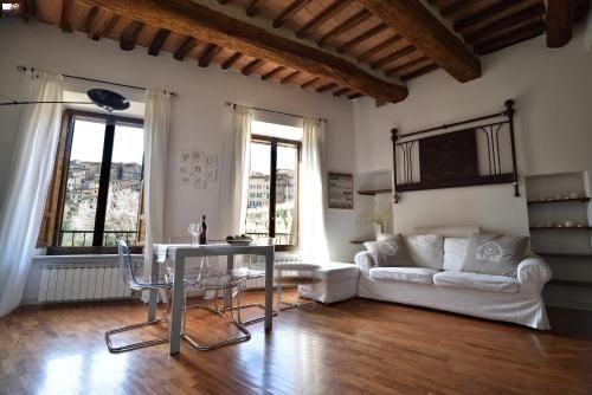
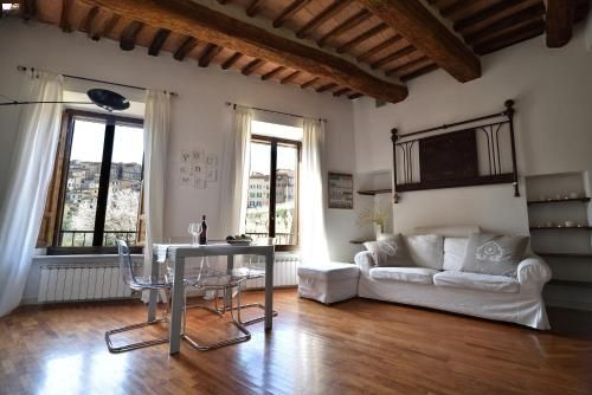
- side table [272,263,322,312]
